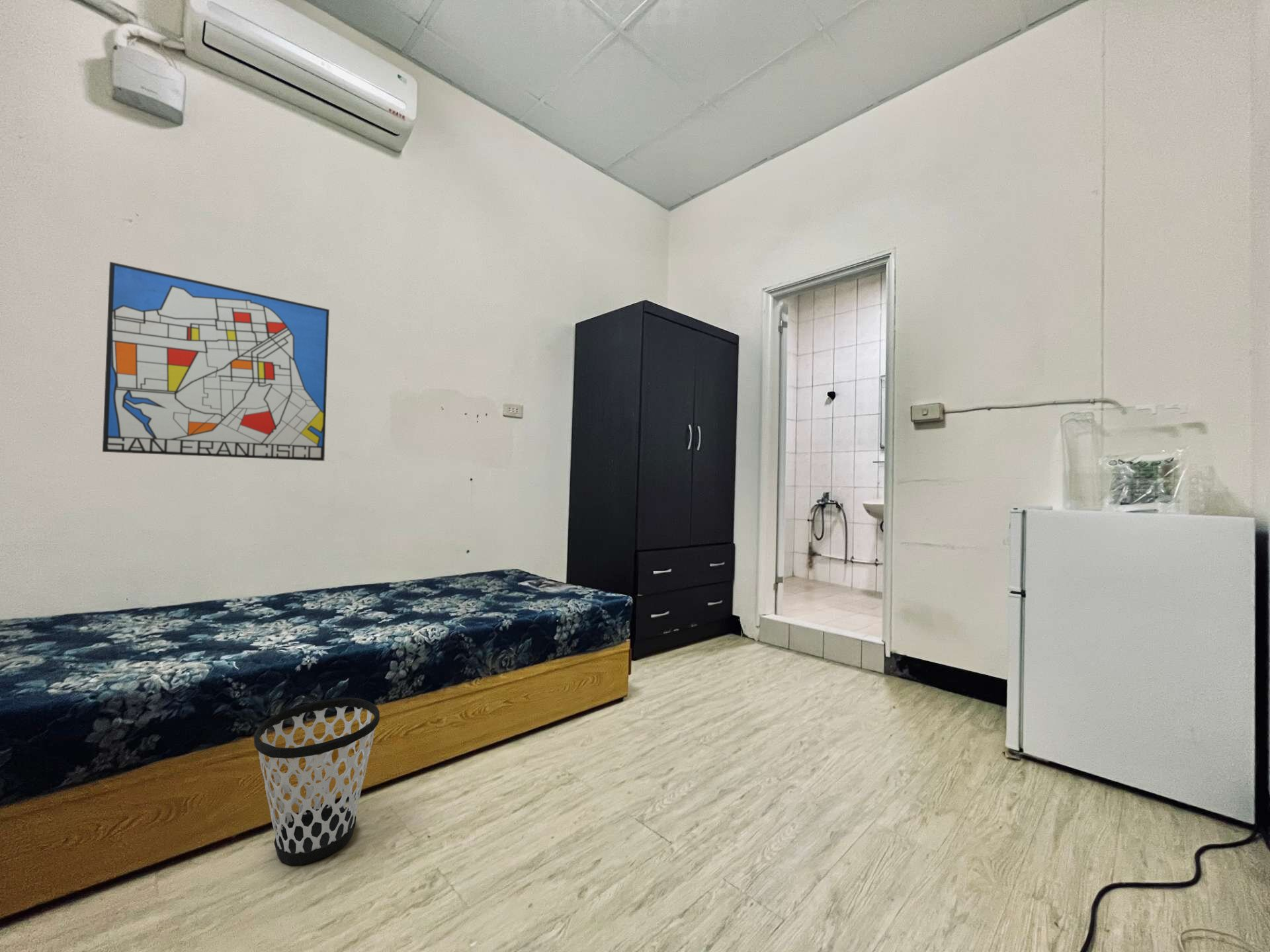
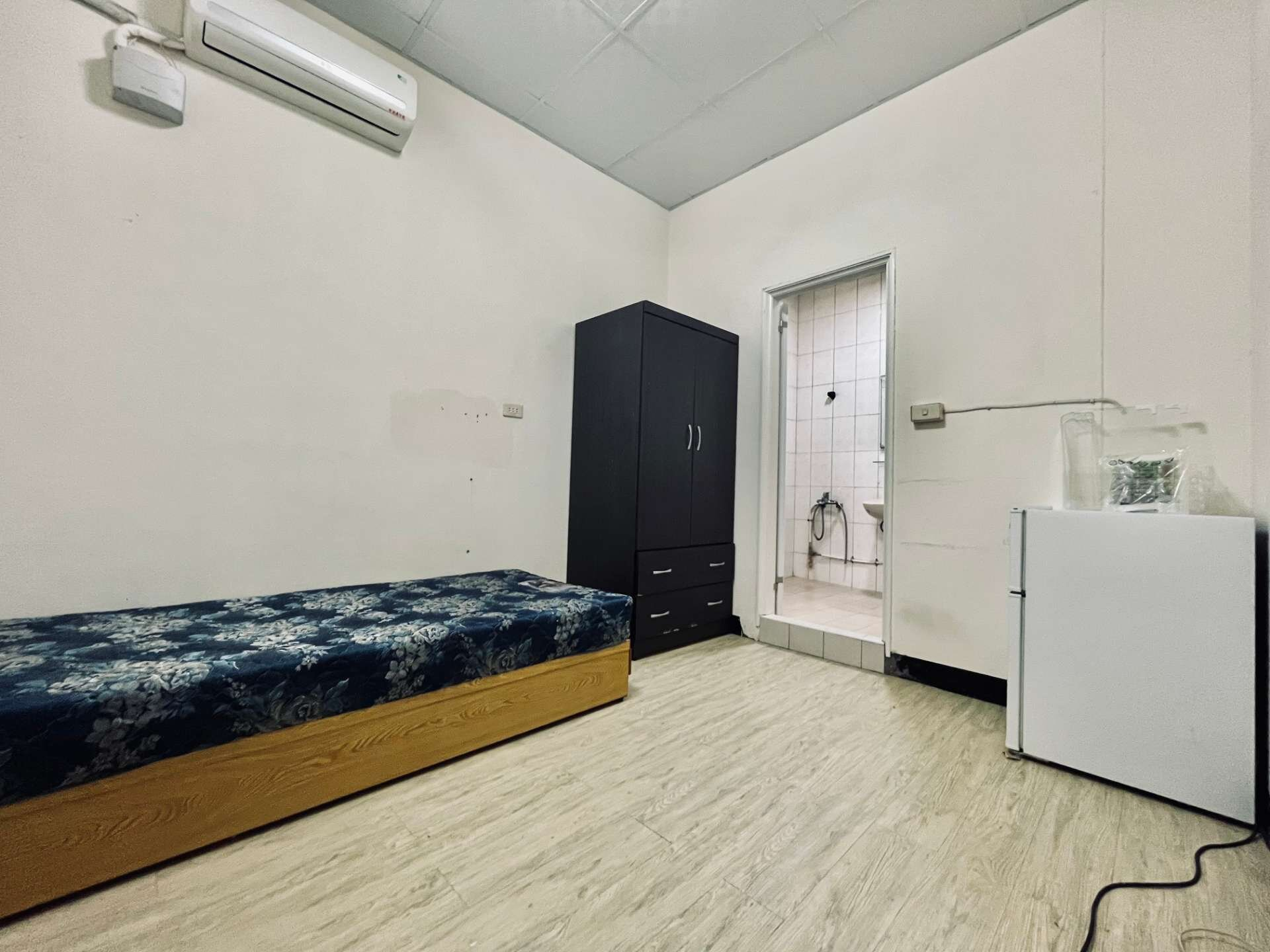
- wastebasket [253,697,380,865]
- wall art [102,261,330,461]
